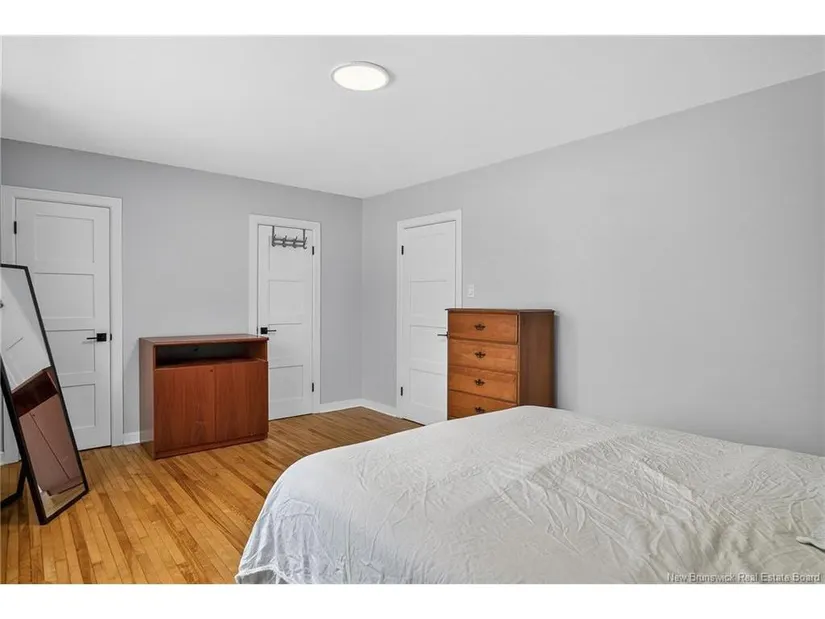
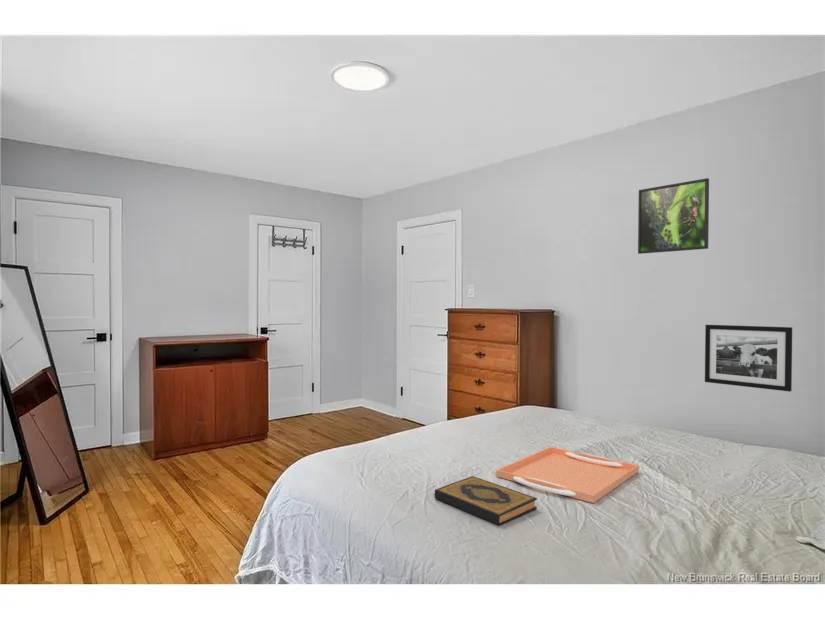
+ serving tray [495,446,640,504]
+ picture frame [704,324,793,393]
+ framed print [637,177,710,255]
+ hardback book [434,475,538,526]
